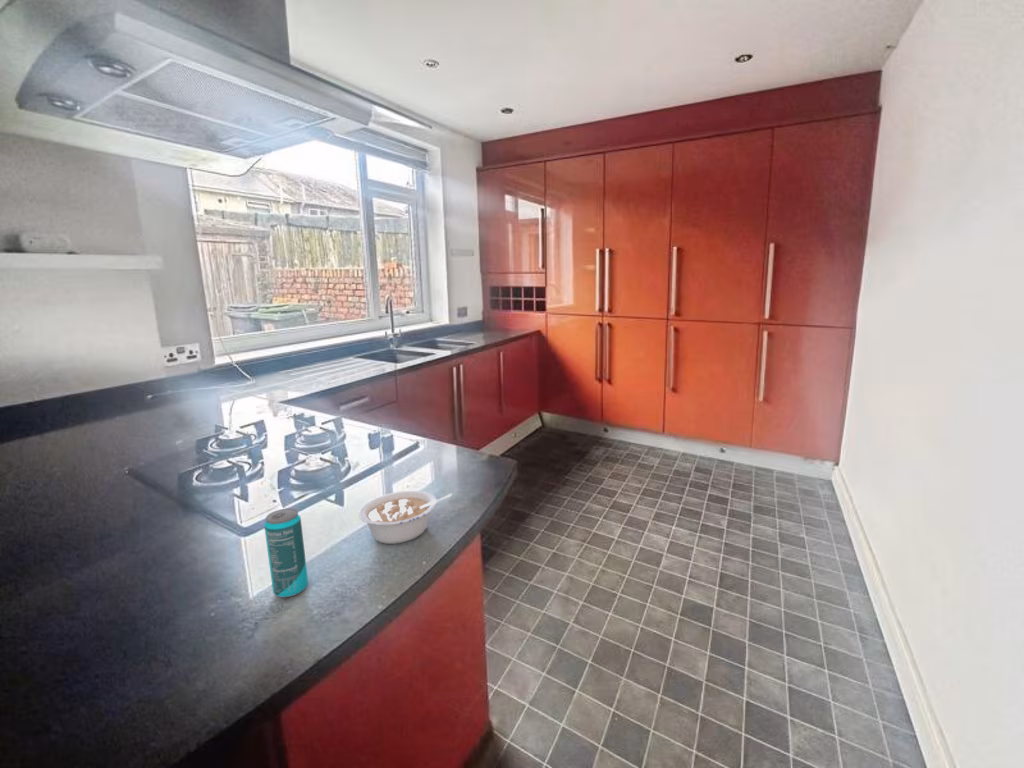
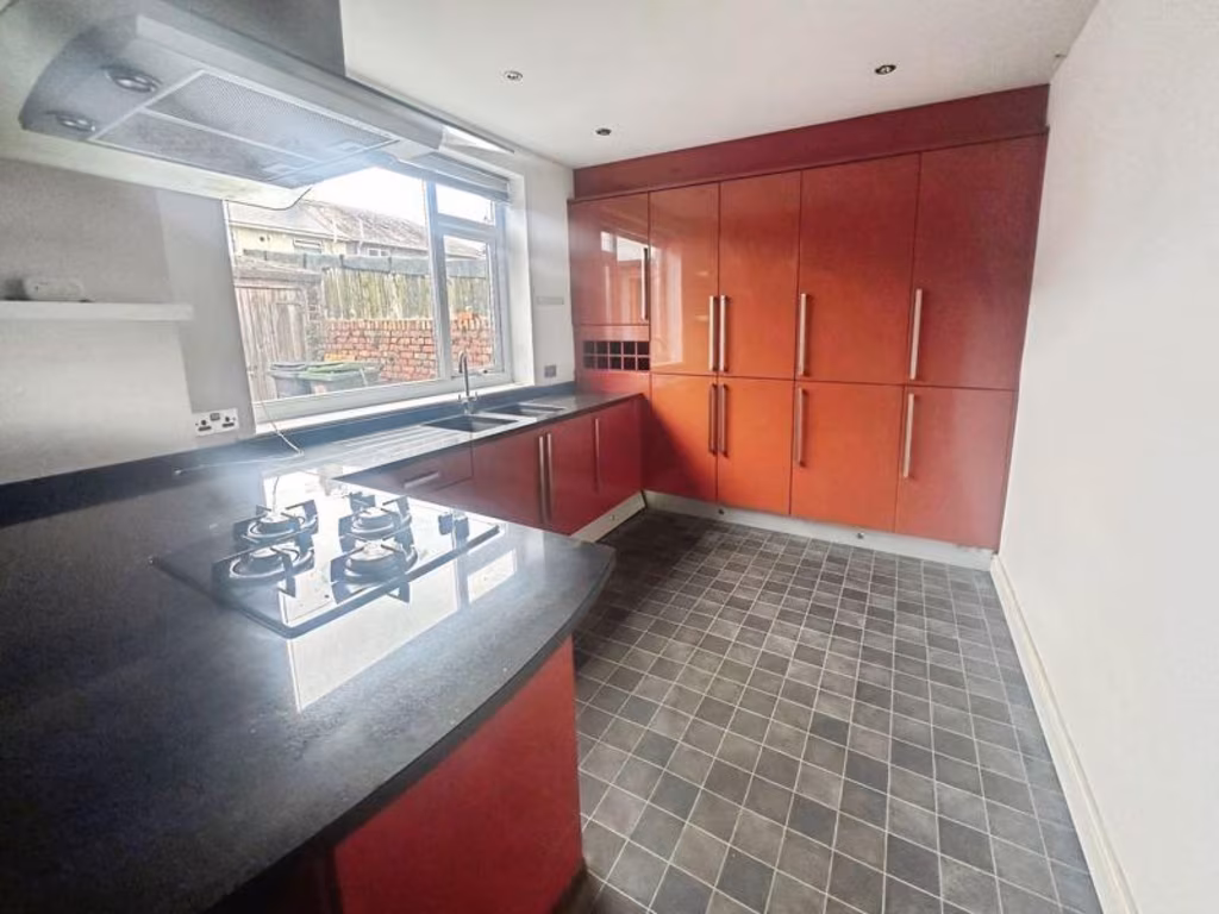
- beverage can [263,507,309,598]
- legume [358,490,453,545]
